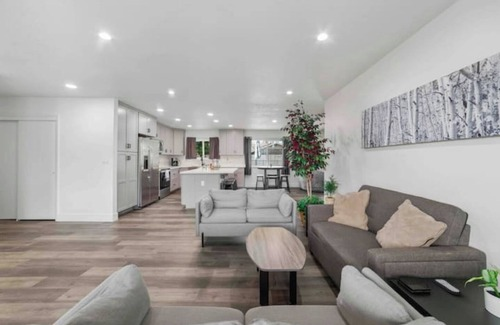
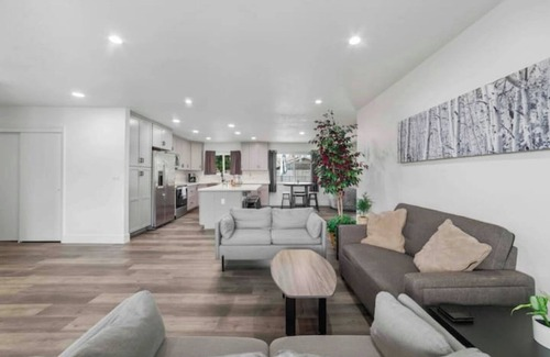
- remote control [433,278,462,296]
